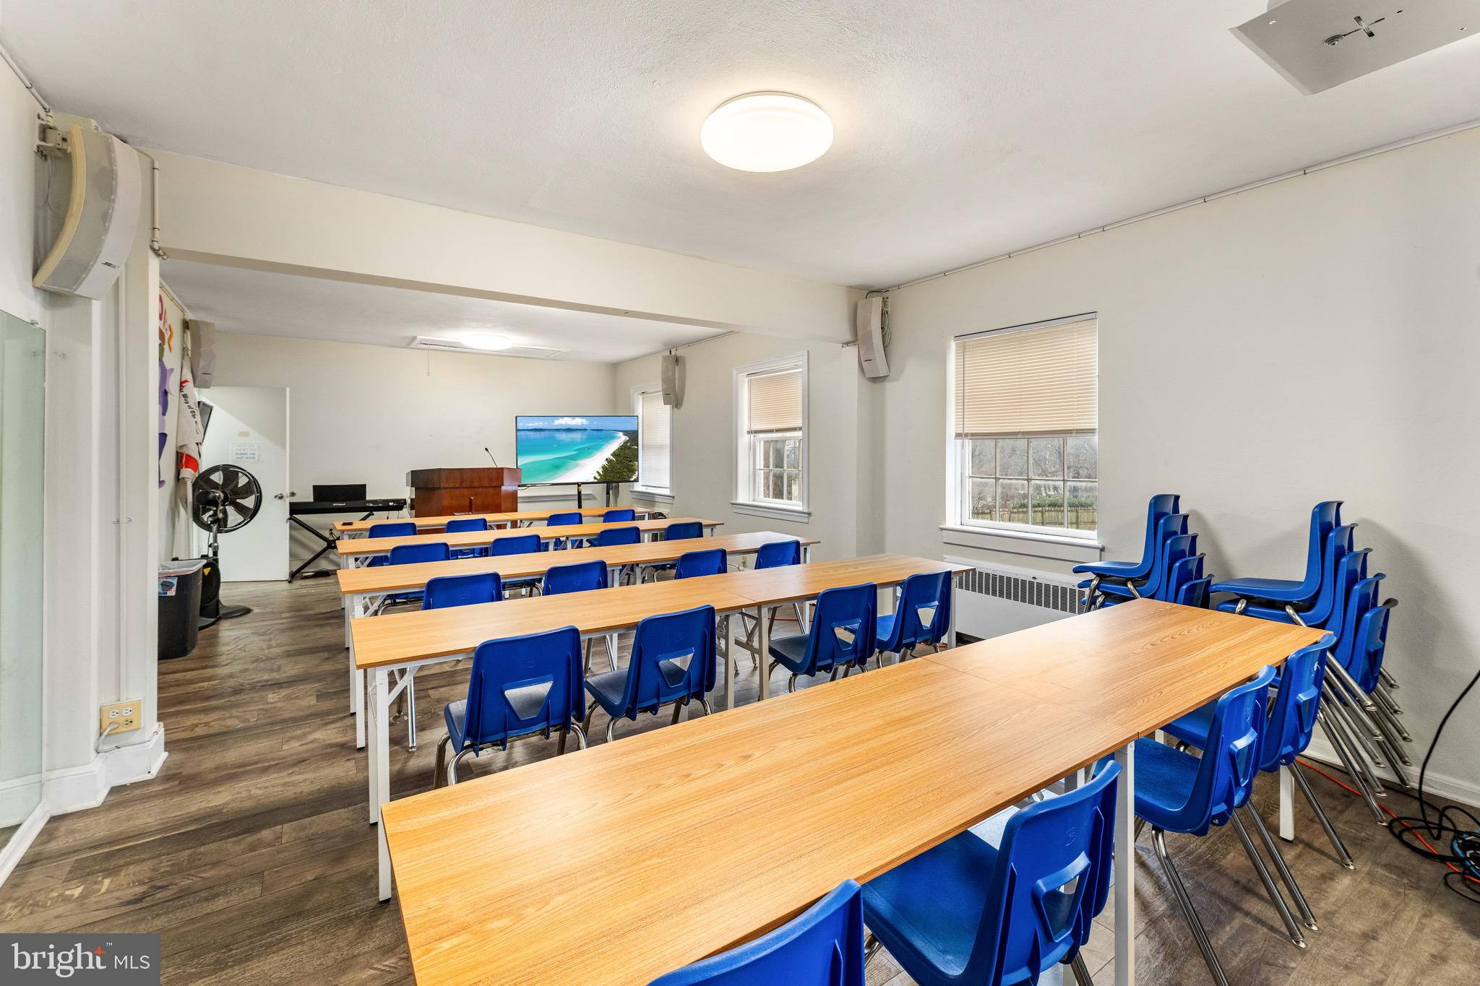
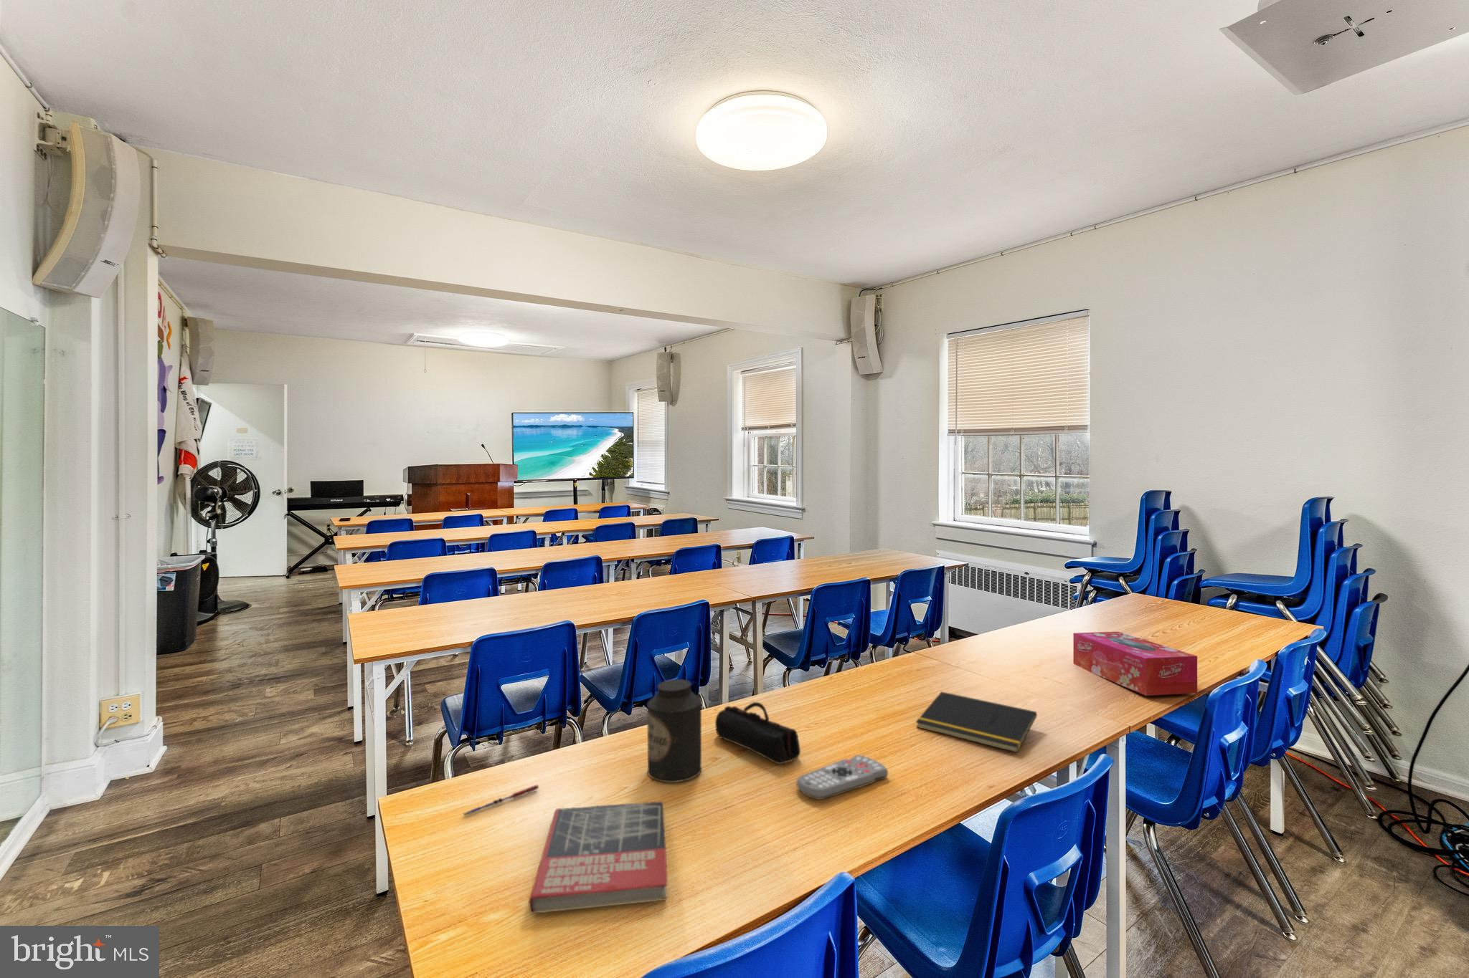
+ canister [647,679,702,783]
+ book [528,800,667,915]
+ pen [462,785,540,816]
+ pencil case [714,702,802,764]
+ remote control [795,754,889,800]
+ tissue box [1073,631,1198,696]
+ notepad [915,691,1038,753]
